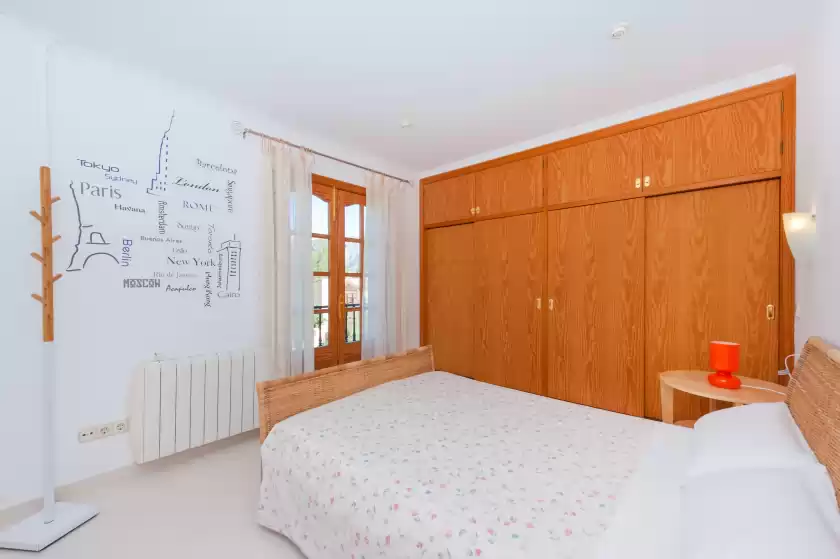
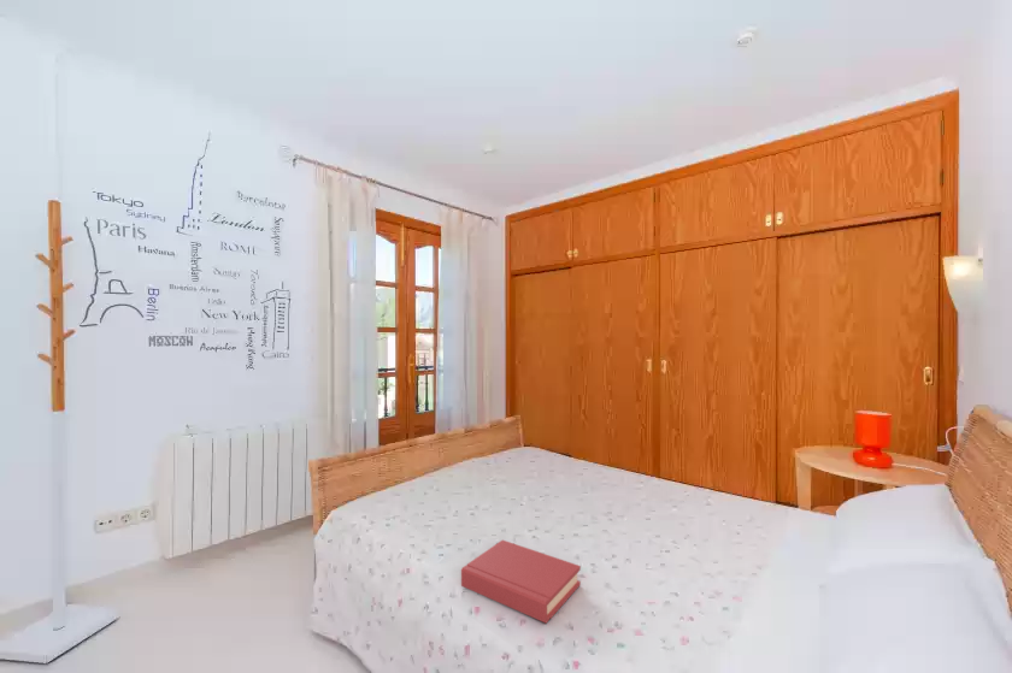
+ hardback book [460,539,582,625]
